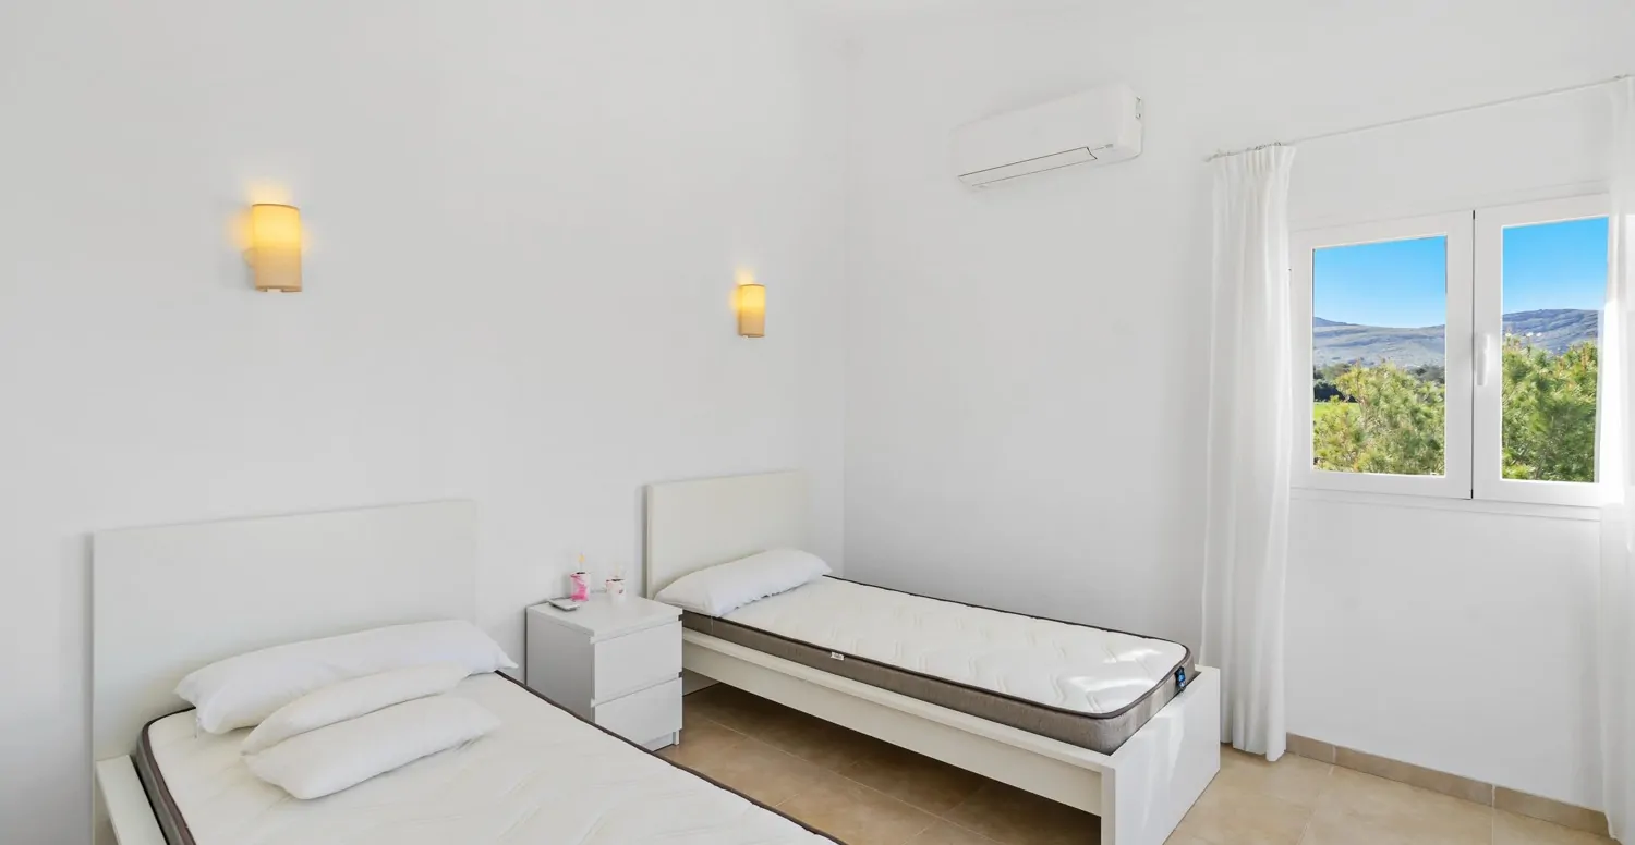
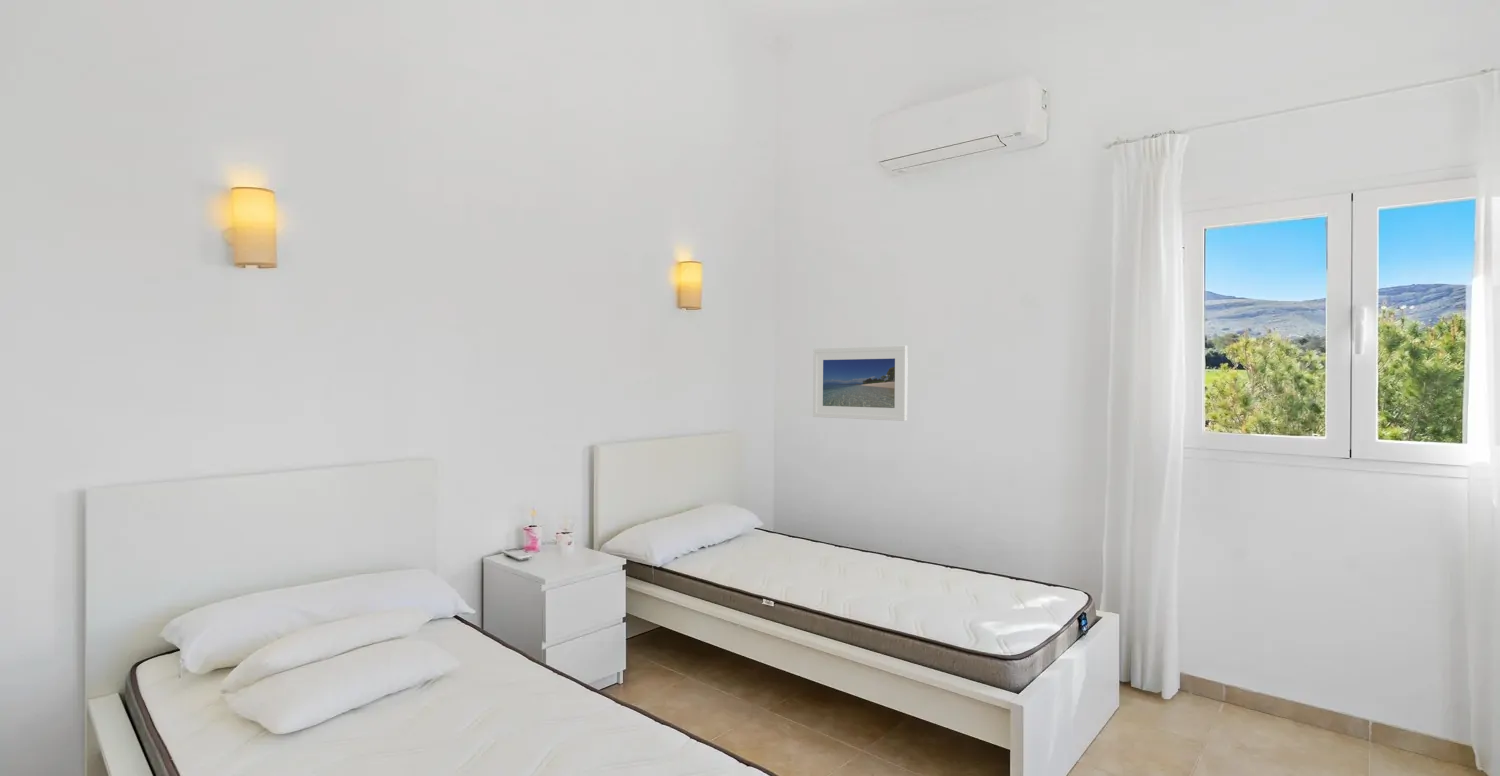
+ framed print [812,345,909,422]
